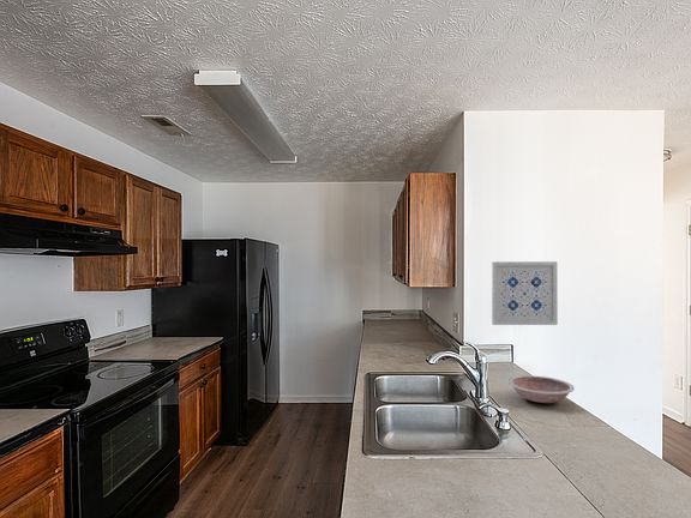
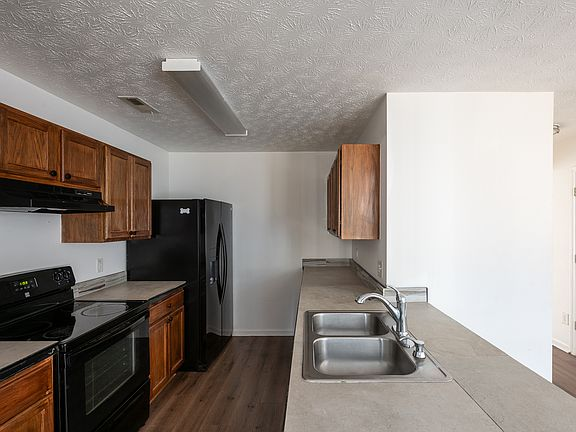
- wall art [491,260,559,326]
- bowl [507,374,576,404]
